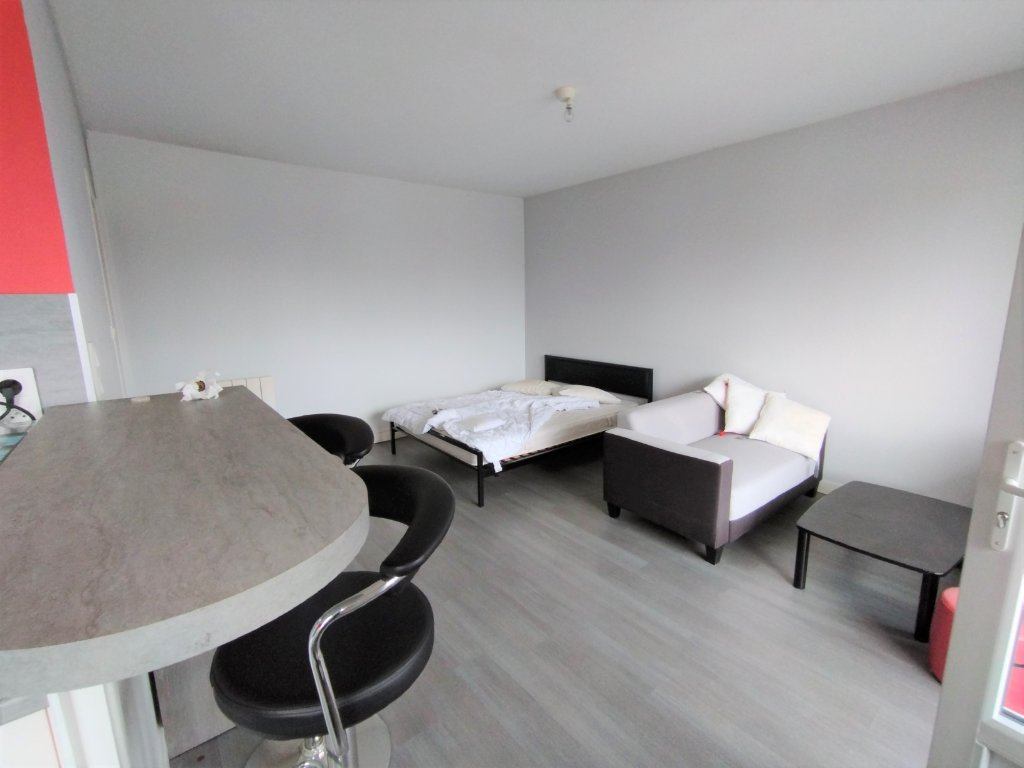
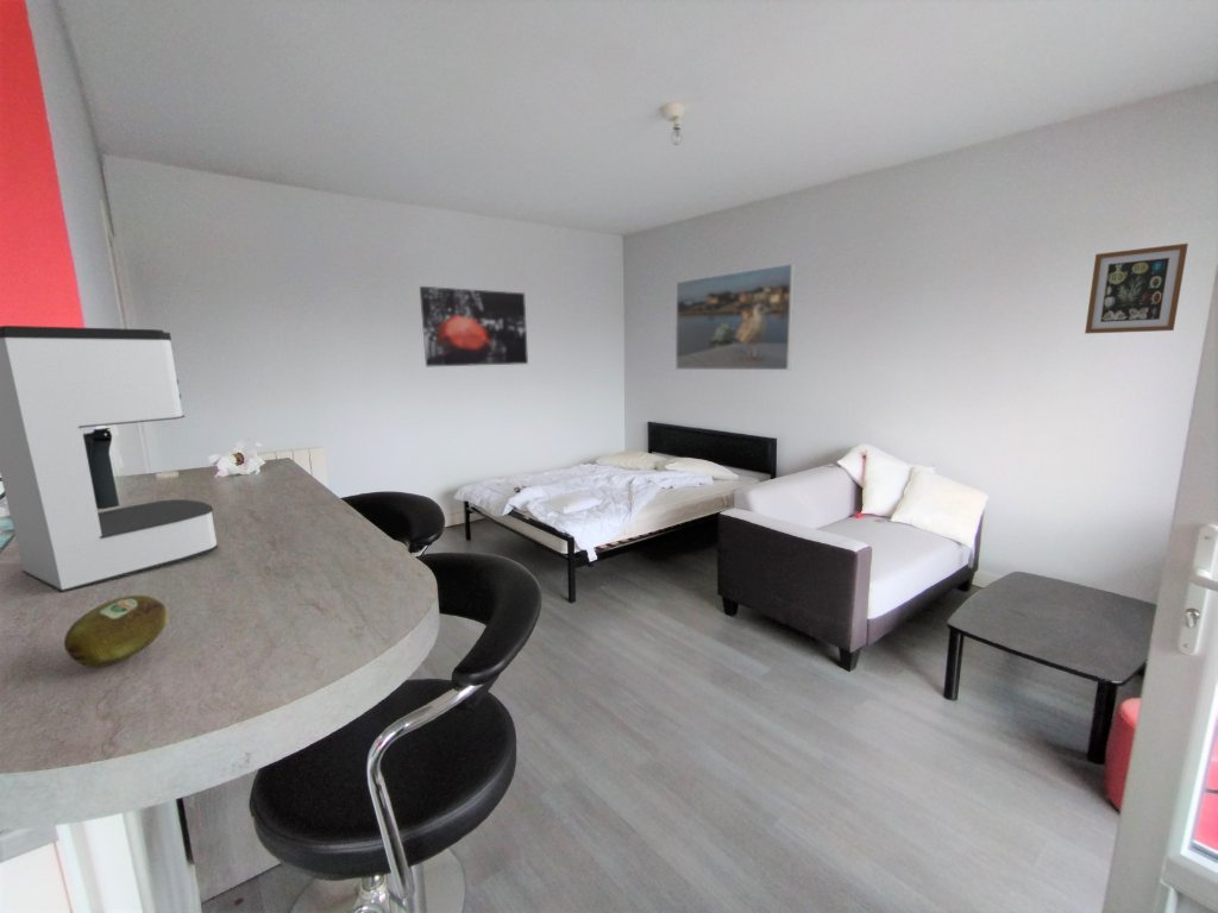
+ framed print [674,263,796,371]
+ wall art [1084,243,1189,335]
+ wall art [419,285,529,367]
+ fruit [63,594,169,668]
+ coffee maker [0,325,219,594]
